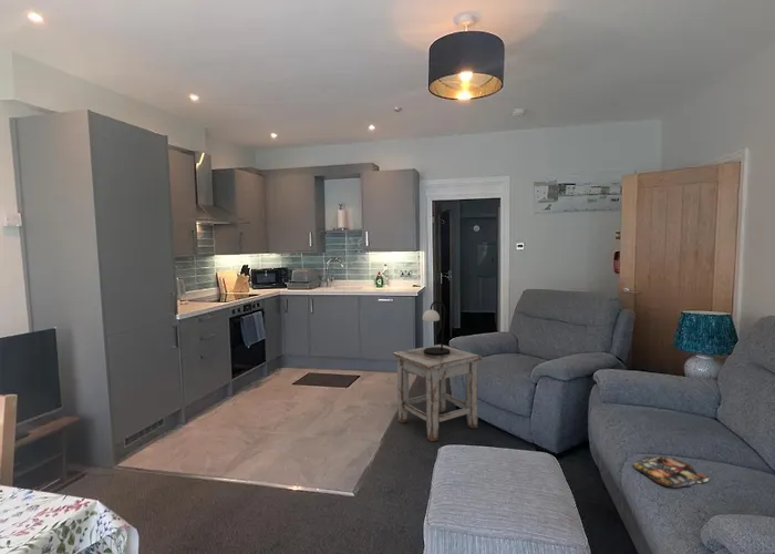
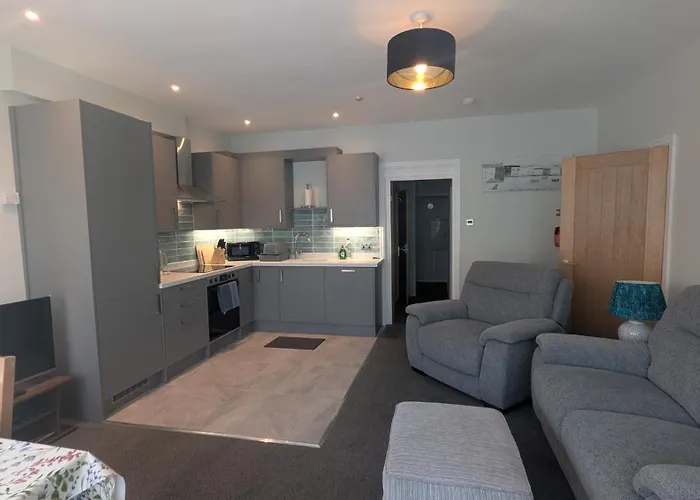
- table lamp [422,300,451,356]
- magazine [632,454,711,489]
- stool [392,343,483,442]
